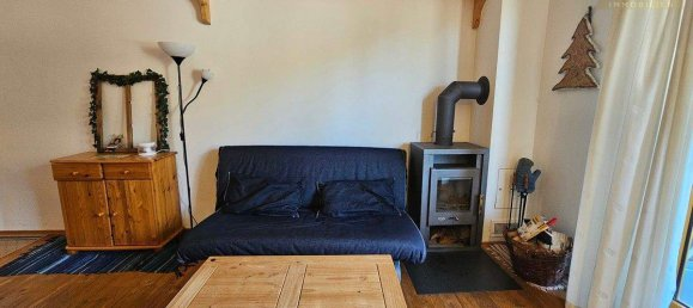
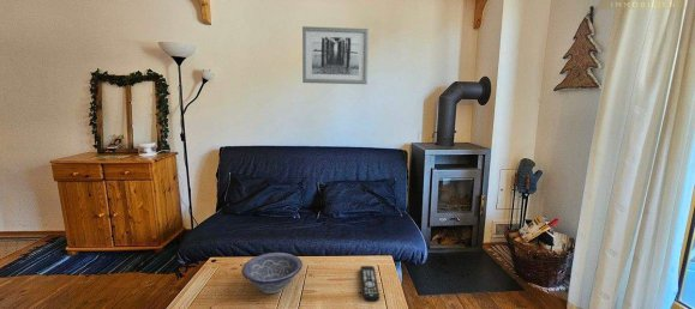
+ wall art [301,25,370,85]
+ remote control [359,265,381,303]
+ decorative bowl [240,252,304,295]
